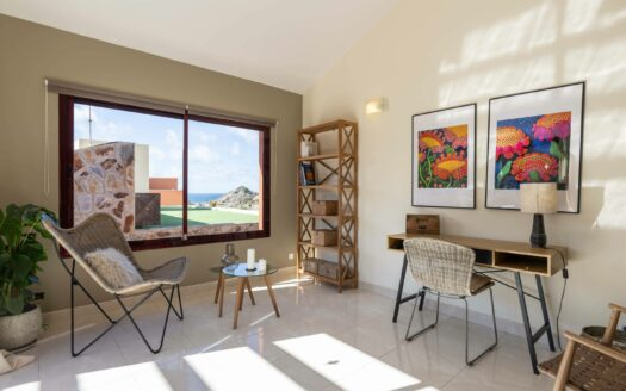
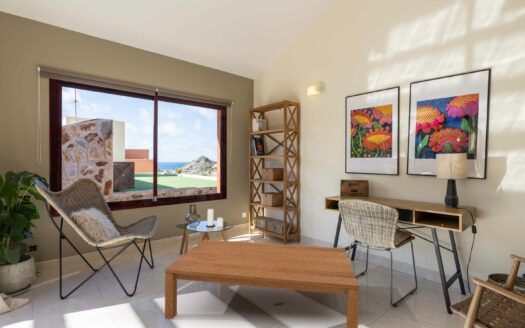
+ coffee table [164,239,360,328]
